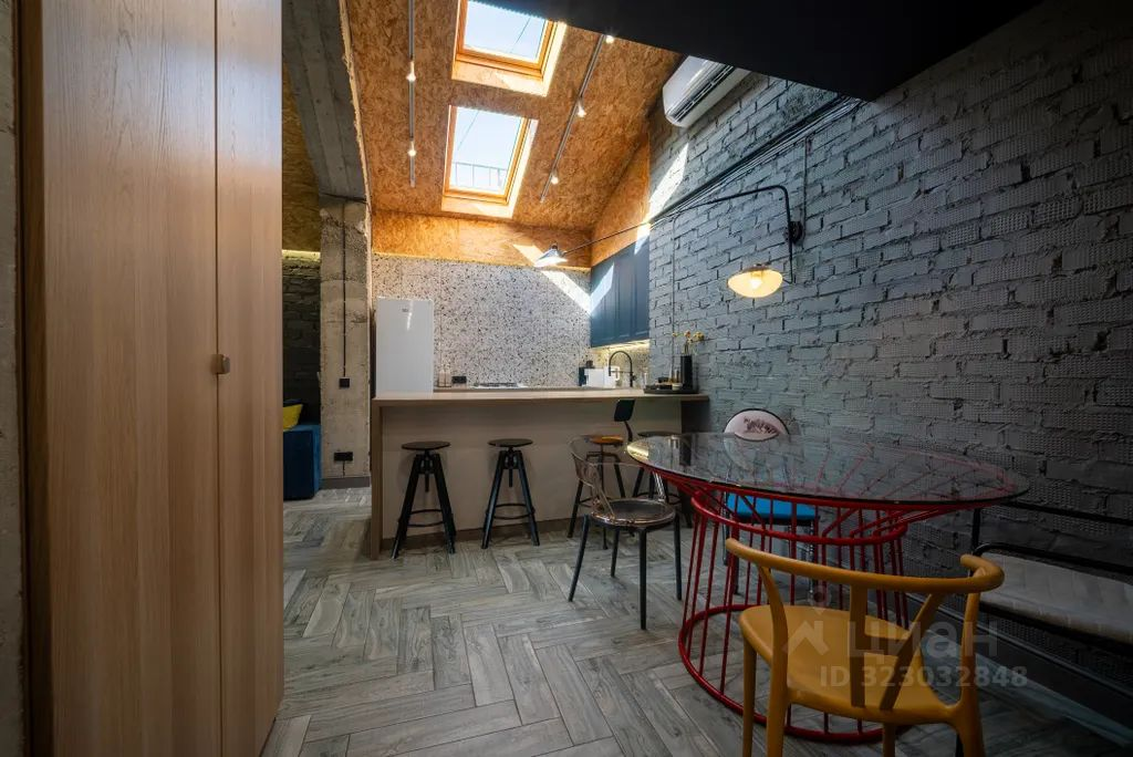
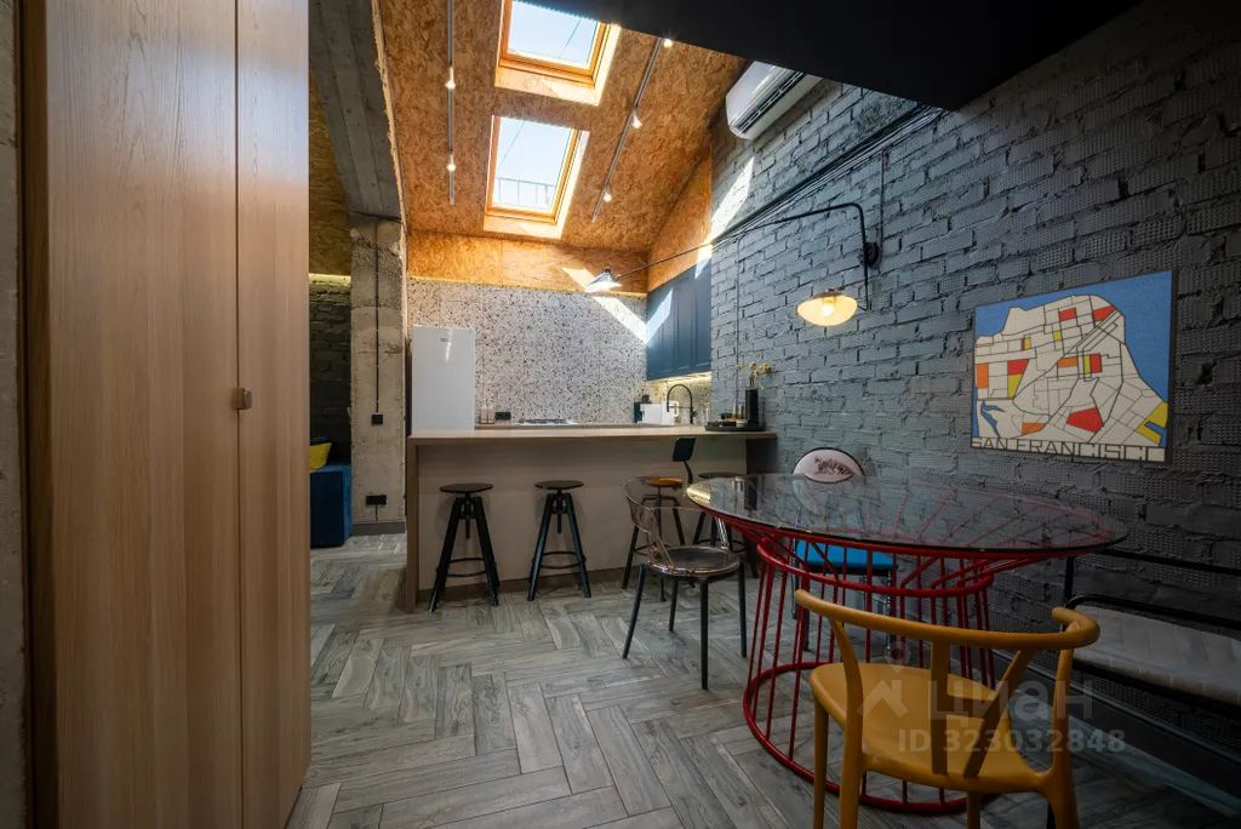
+ wall art [968,265,1180,467]
